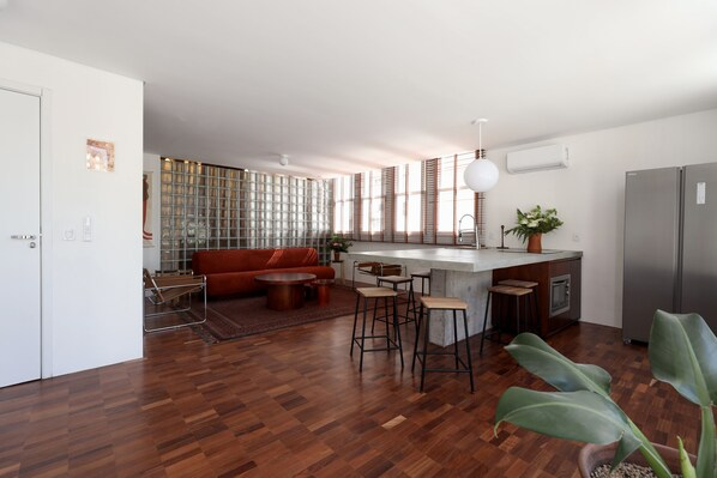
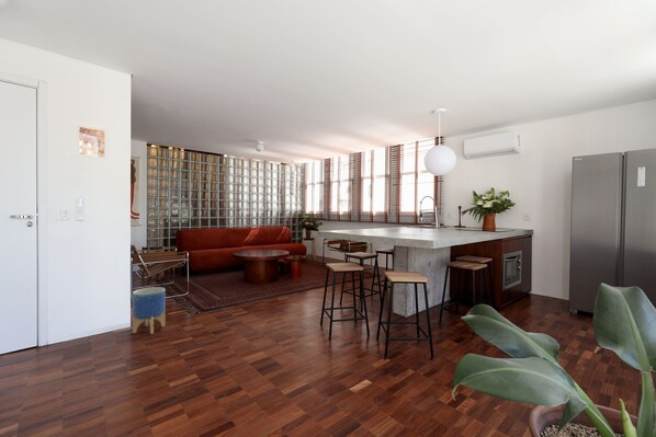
+ planter [132,286,167,335]
